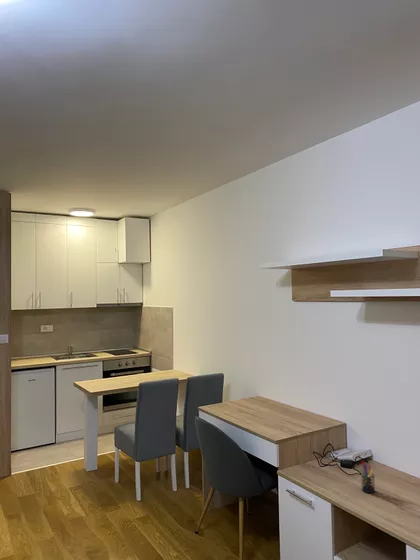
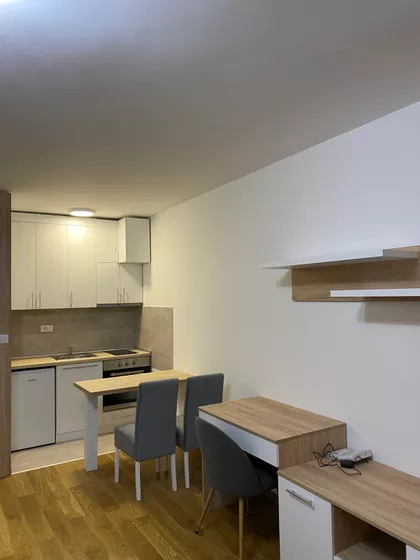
- pen holder [358,460,376,494]
